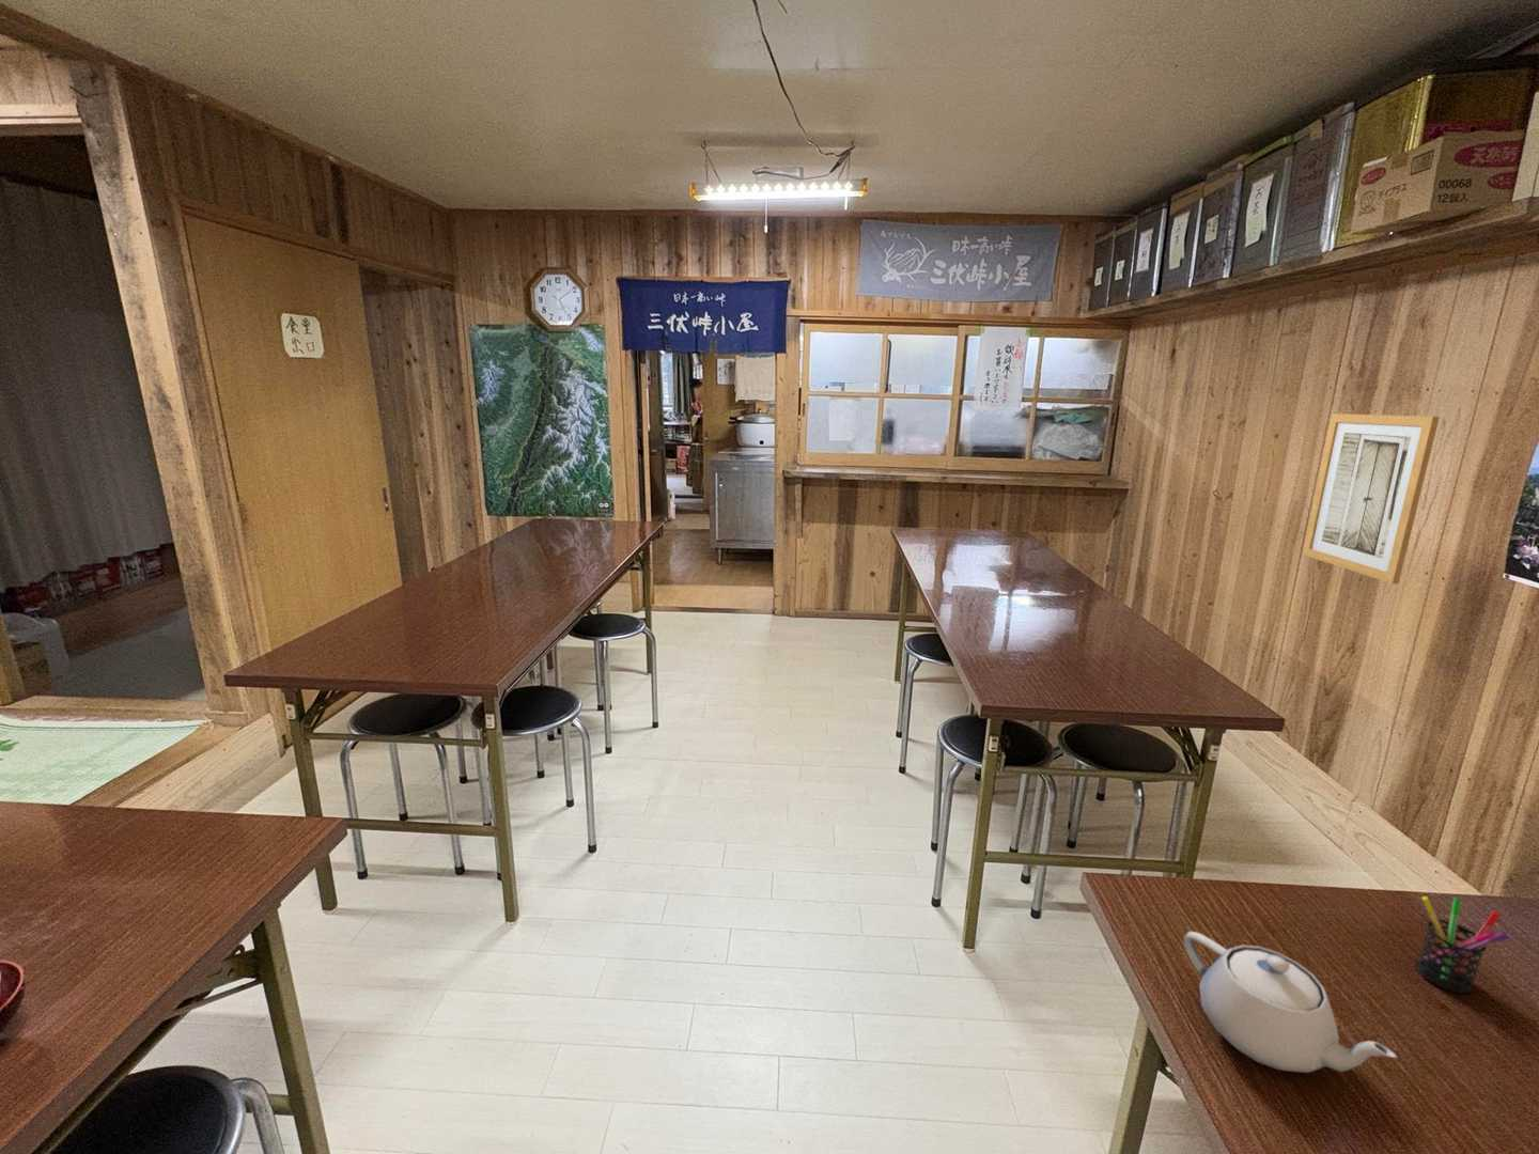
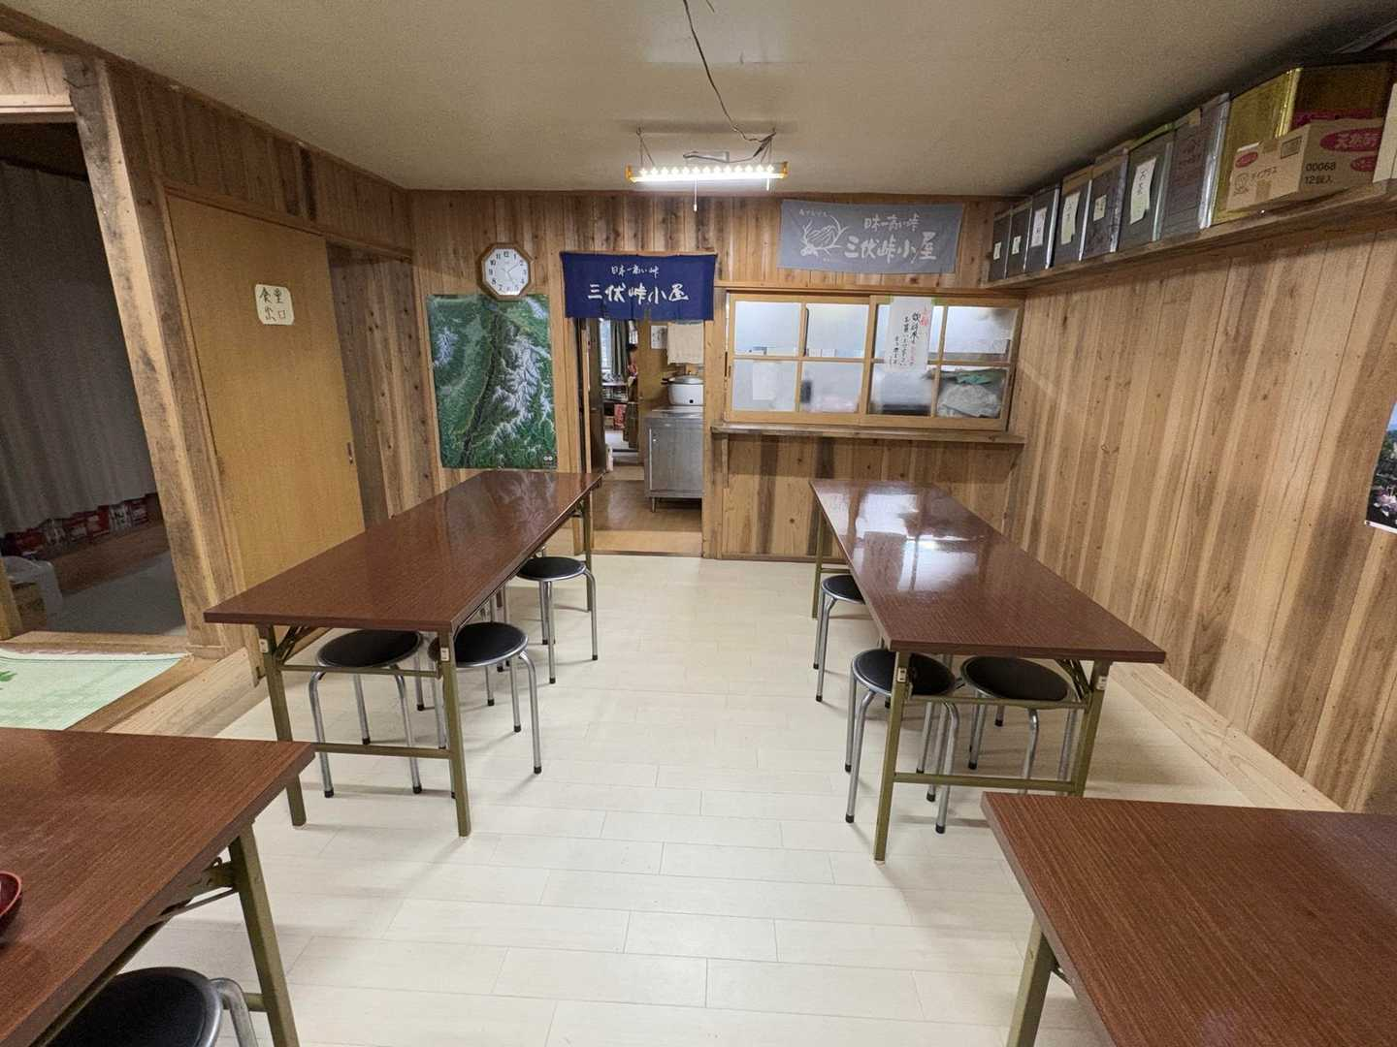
- wall art [1301,412,1441,584]
- pen holder [1415,896,1510,995]
- teapot [1183,931,1398,1074]
